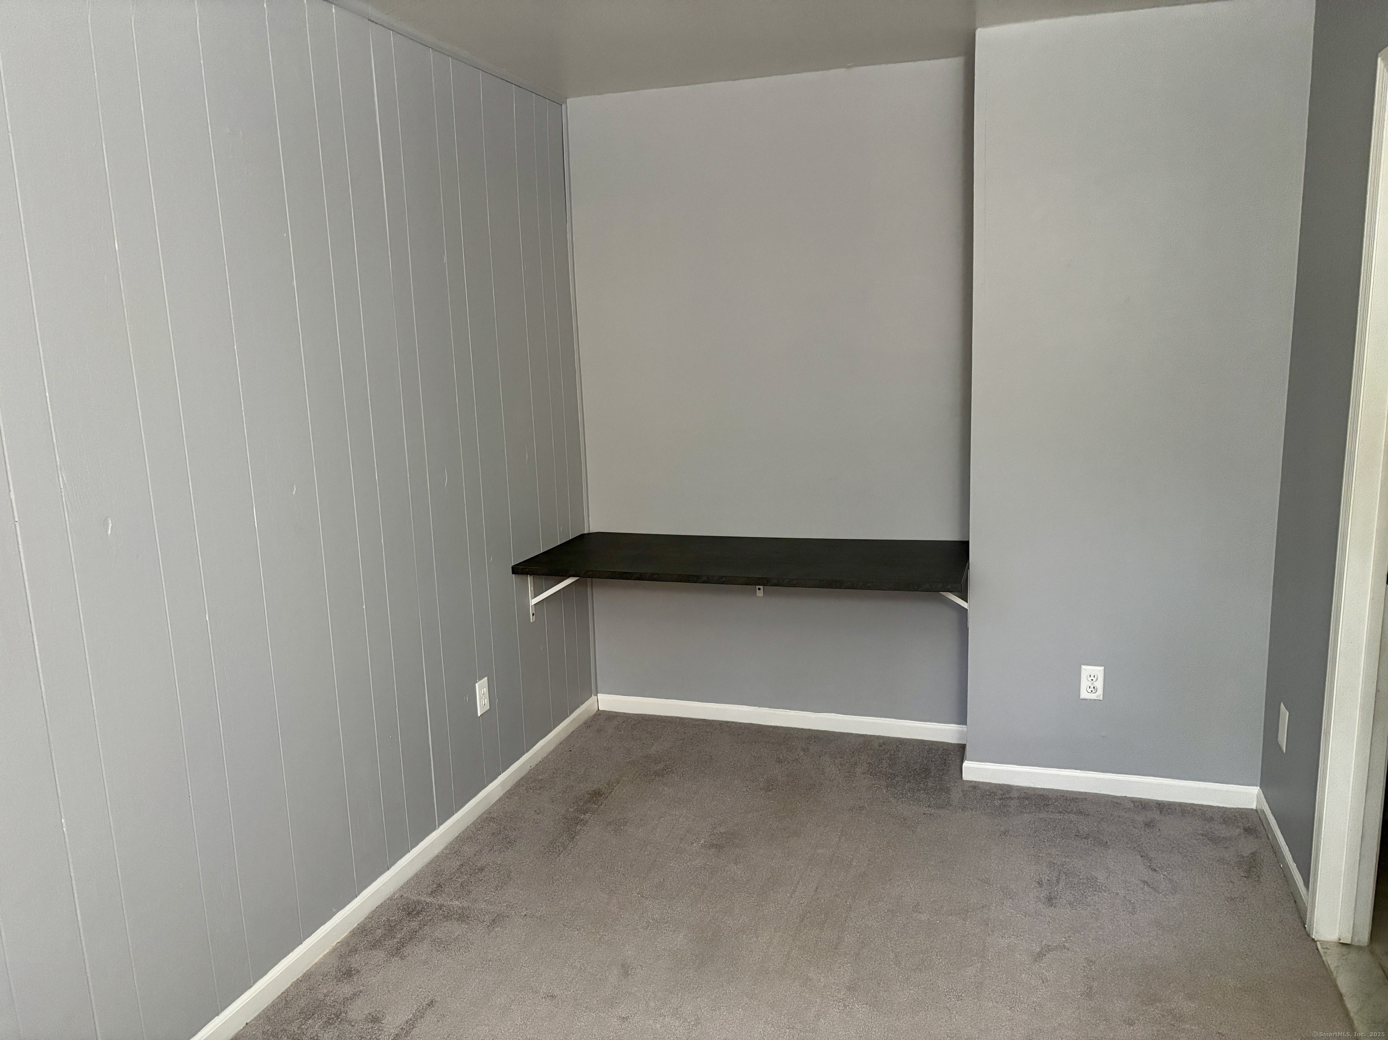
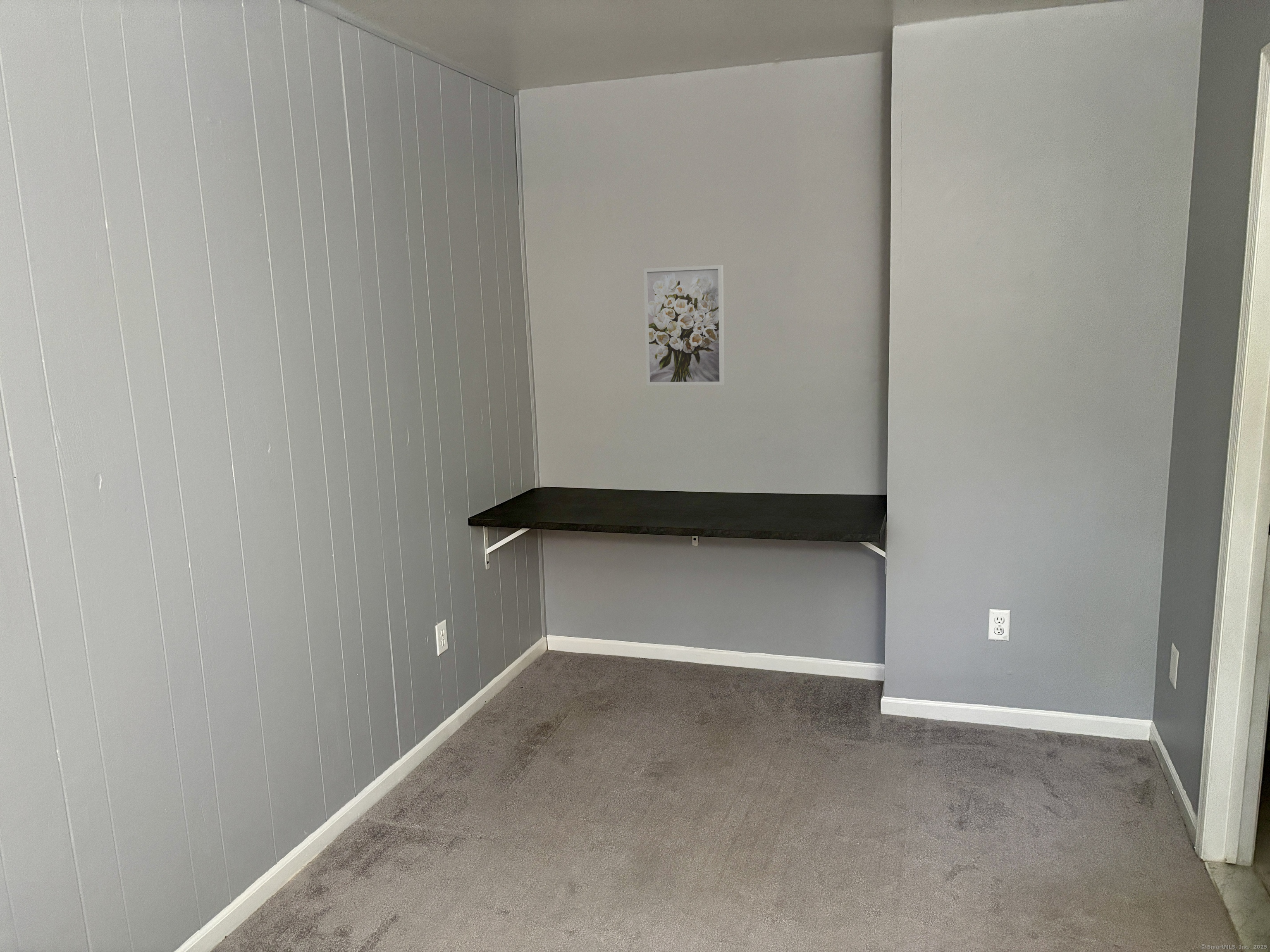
+ wall art [643,264,725,386]
